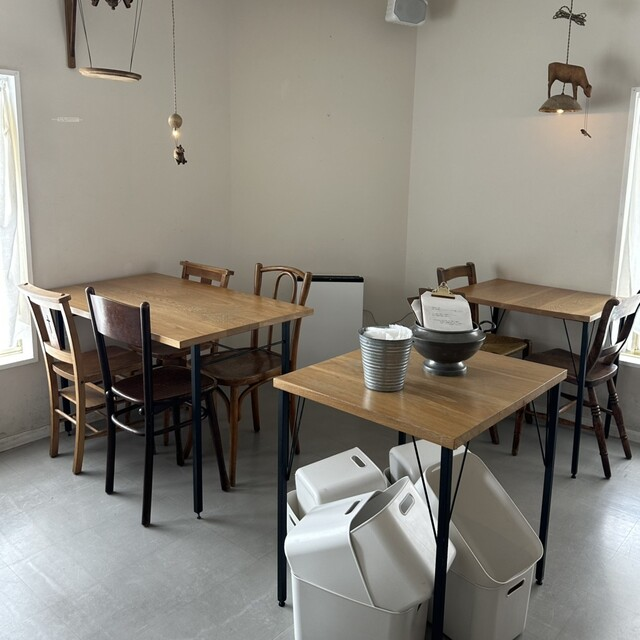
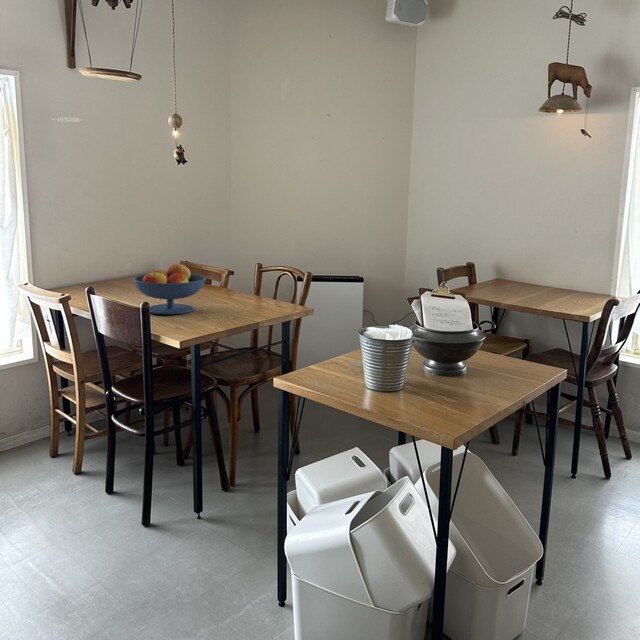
+ fruit bowl [132,262,207,316]
